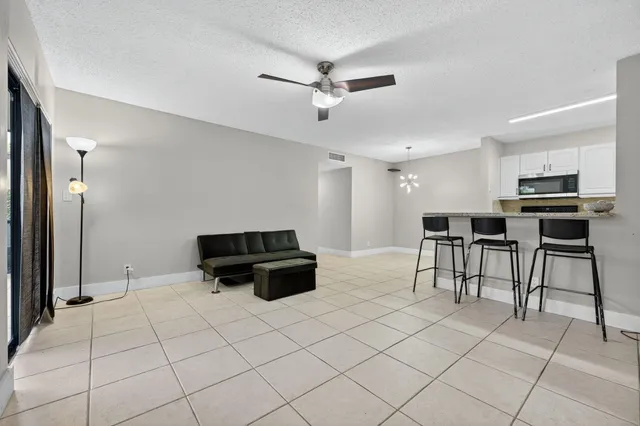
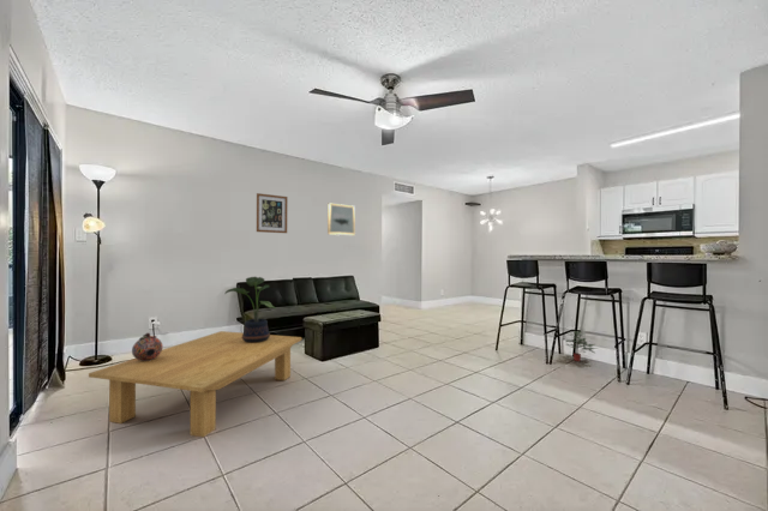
+ potted plant [565,330,599,362]
+ wall art [326,202,356,236]
+ wall art [256,192,289,234]
+ potted plant [224,276,278,343]
+ decorative ball [131,331,164,361]
+ coffee table [88,330,302,439]
